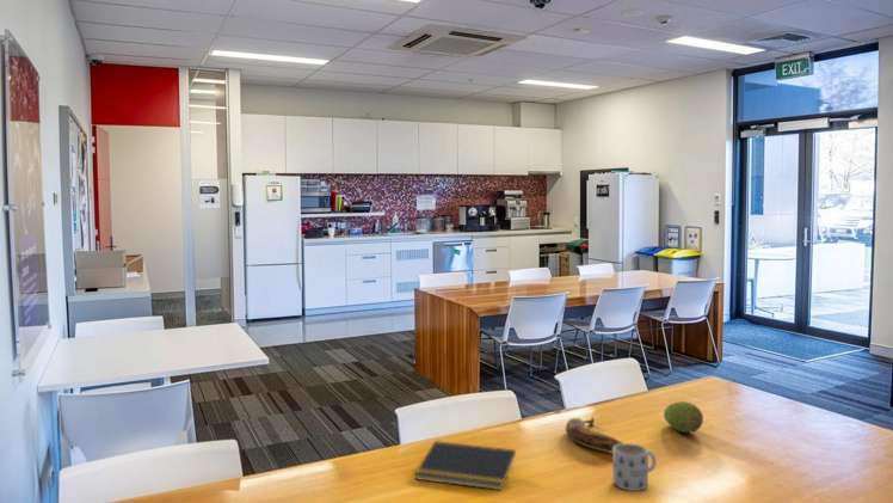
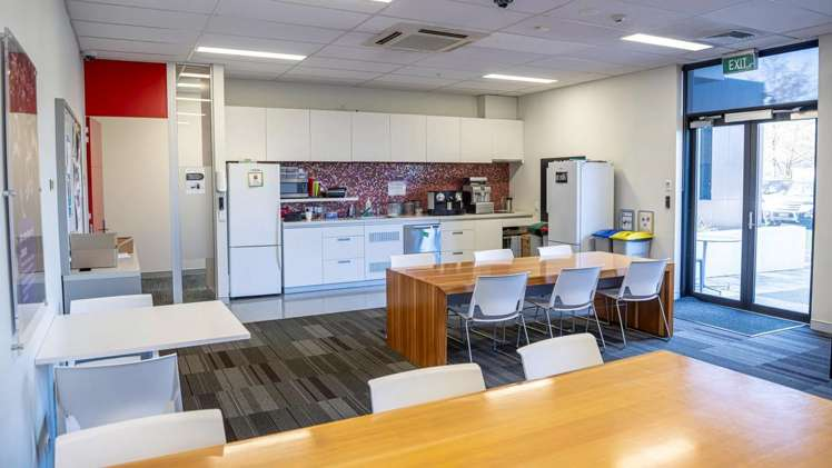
- mug [611,442,658,492]
- banana [565,415,623,453]
- notepad [413,440,517,491]
- fruit [663,400,704,434]
